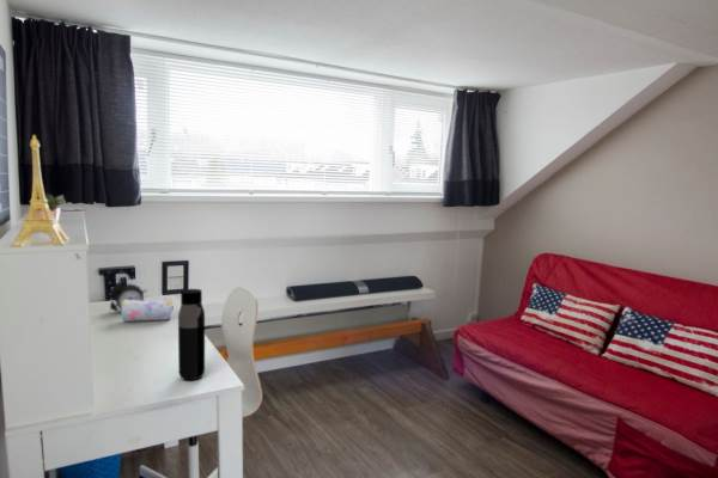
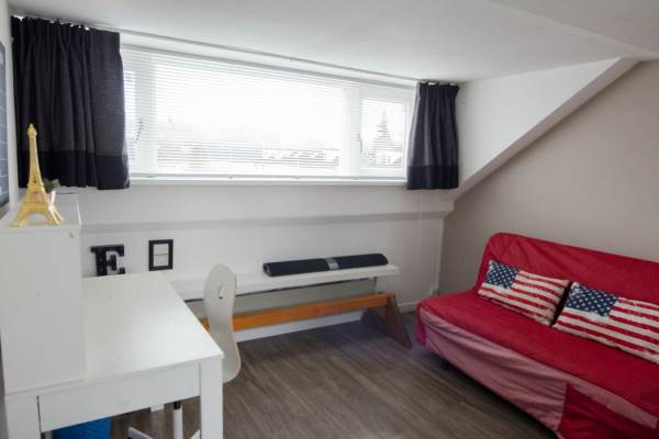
- water bottle [177,288,206,381]
- alarm clock [108,283,148,312]
- pencil case [121,296,175,323]
